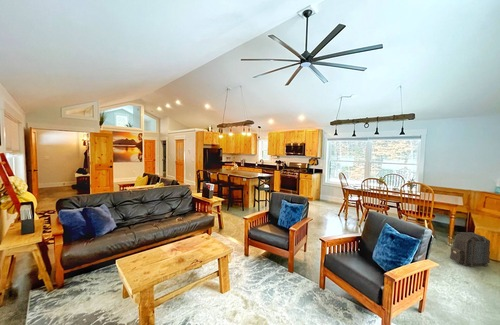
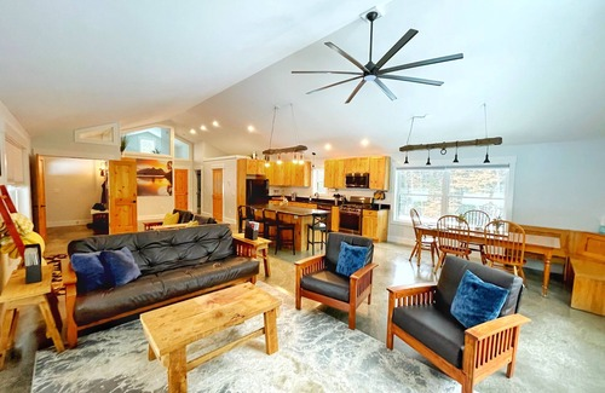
- backpack [449,231,491,268]
